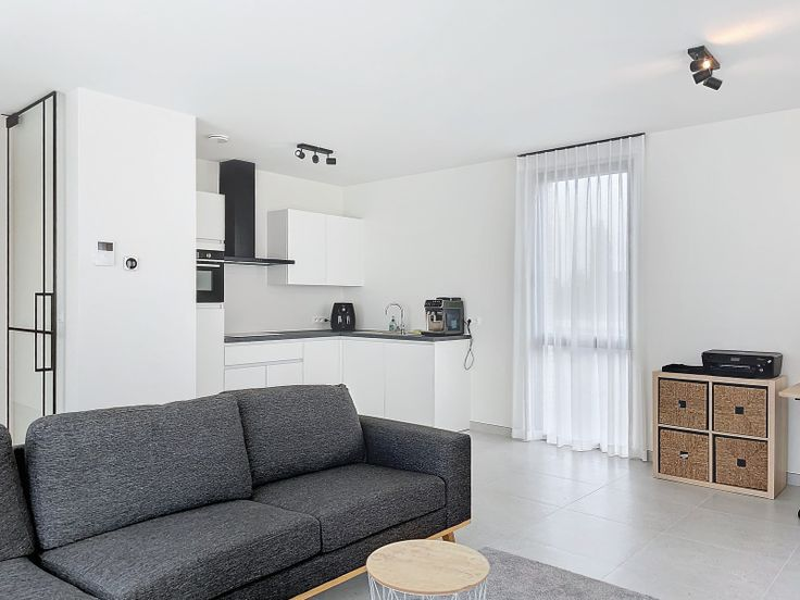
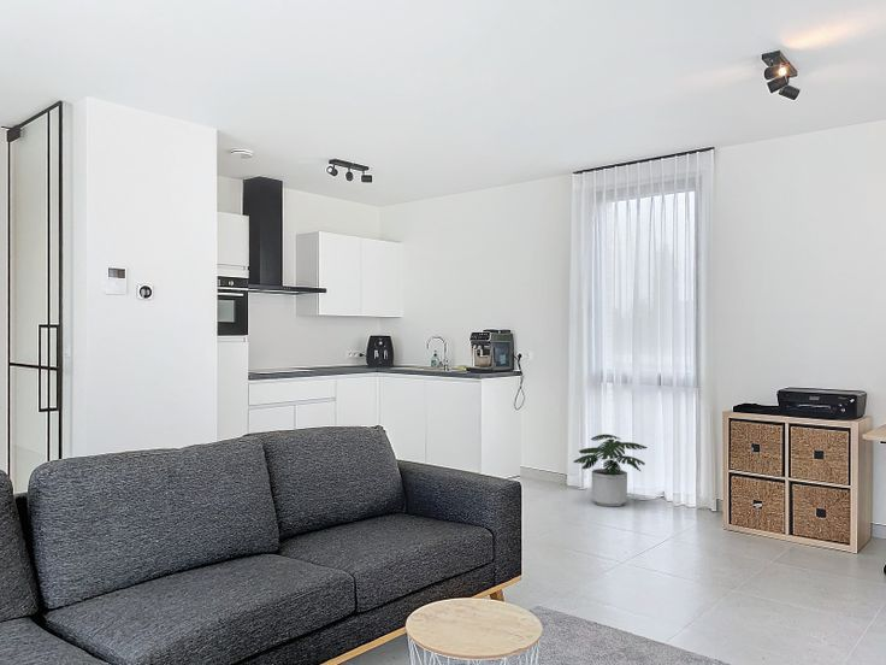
+ potted plant [573,434,649,507]
